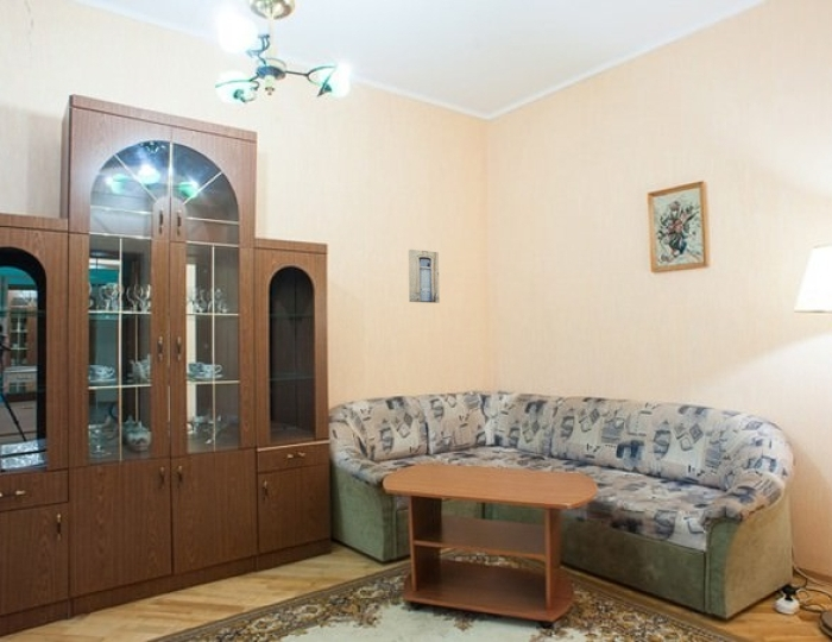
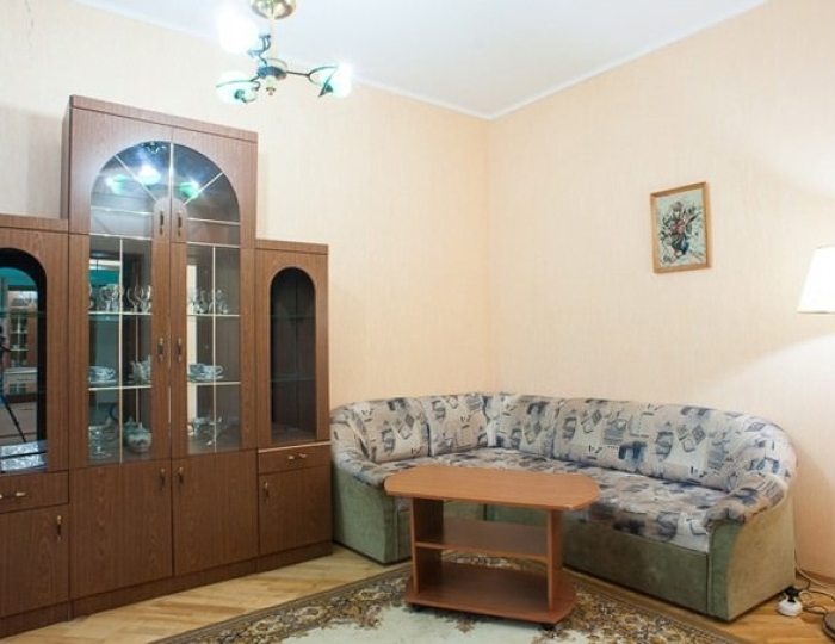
- wall art [408,248,441,304]
